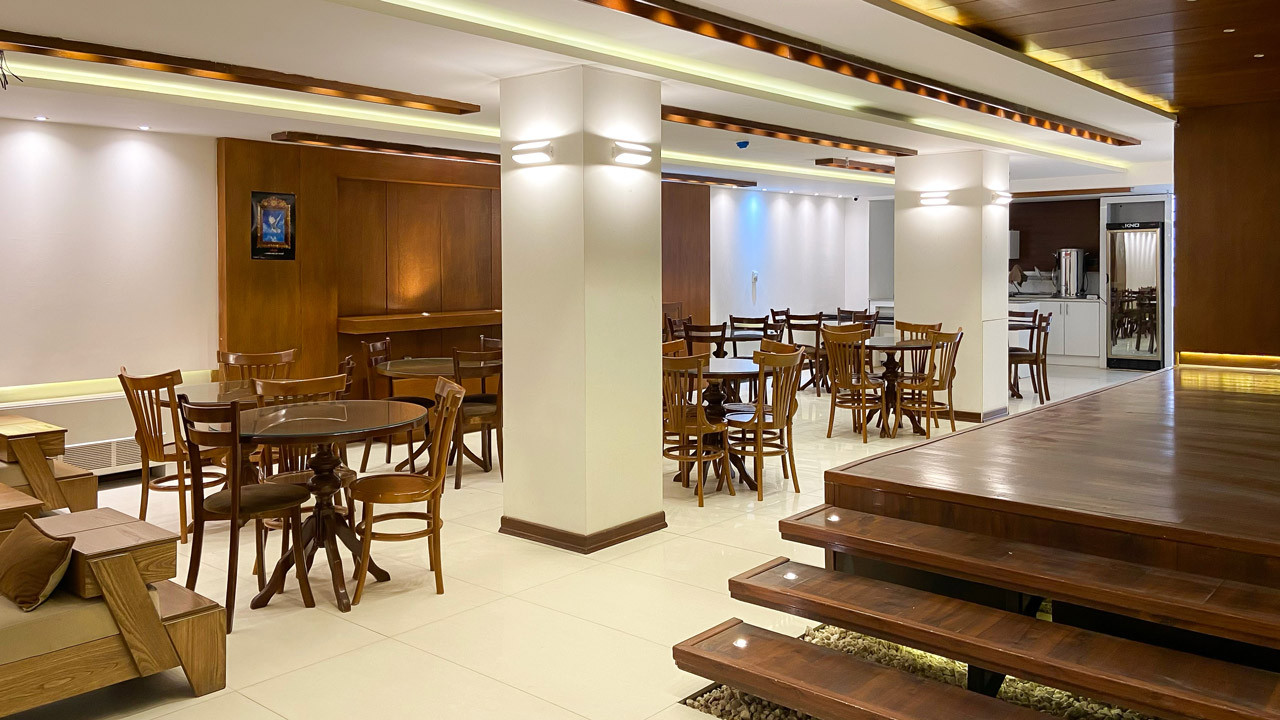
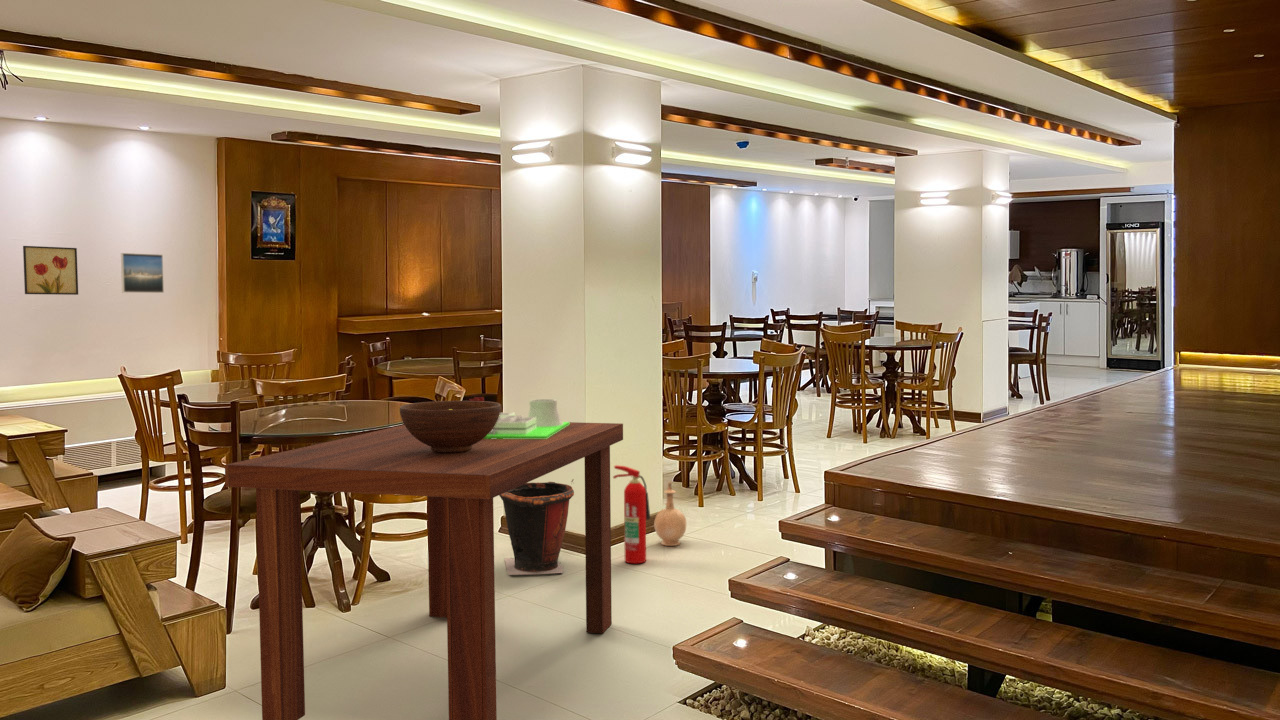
+ architectural model [468,396,570,439]
+ fire extinguisher [612,464,651,564]
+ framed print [120,252,165,294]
+ fruit bowl [399,400,502,453]
+ wall art [22,245,79,296]
+ vase [653,481,687,547]
+ dining table [224,421,624,720]
+ waste bin [498,478,575,576]
